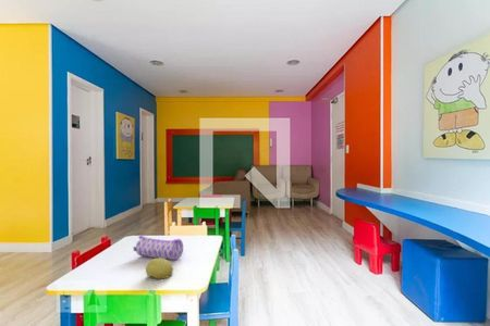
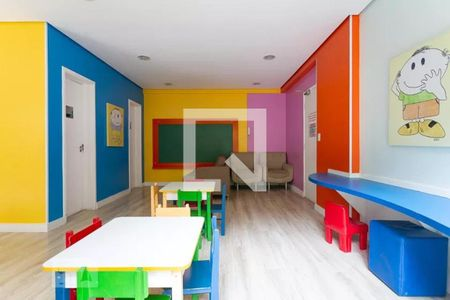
- pencil case [133,234,184,261]
- fruit [145,258,174,279]
